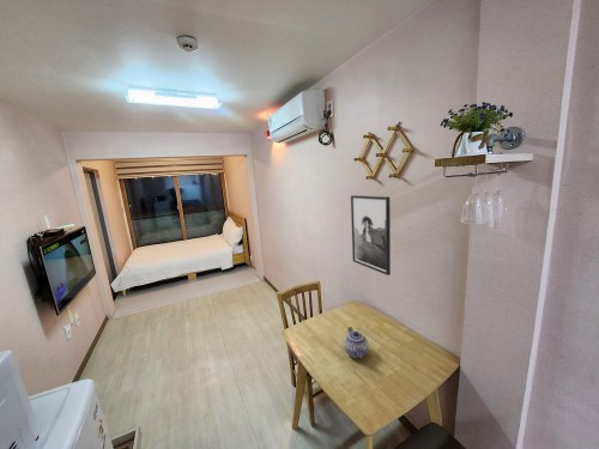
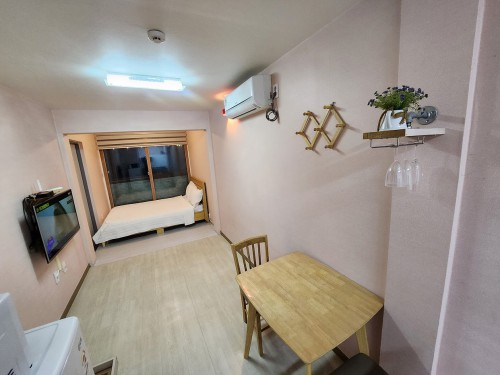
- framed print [350,194,392,277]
- teapot [343,326,369,359]
